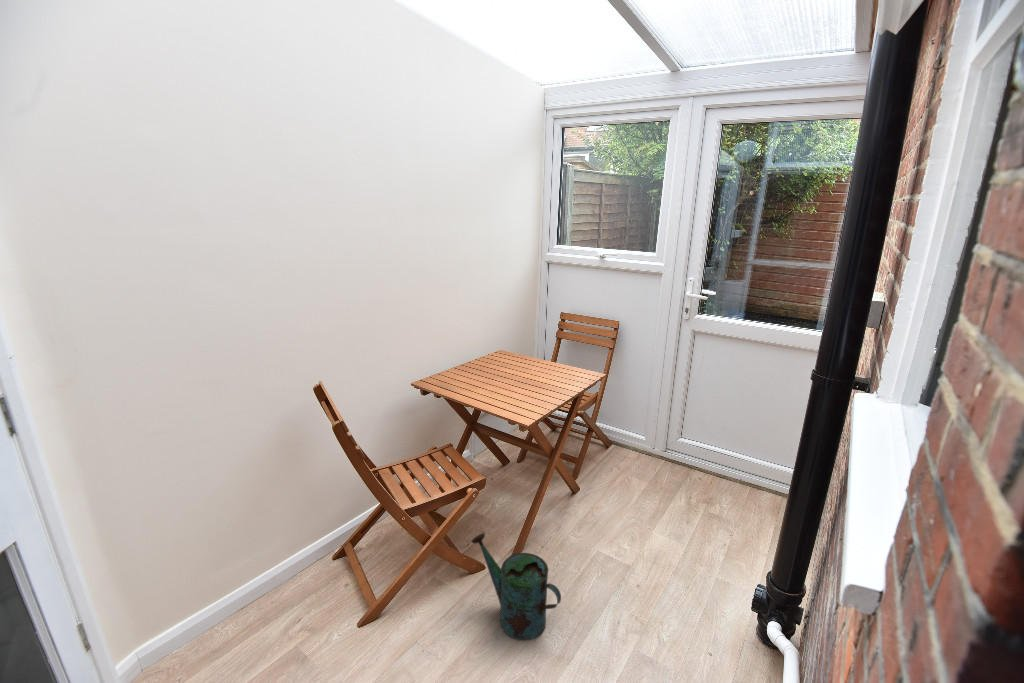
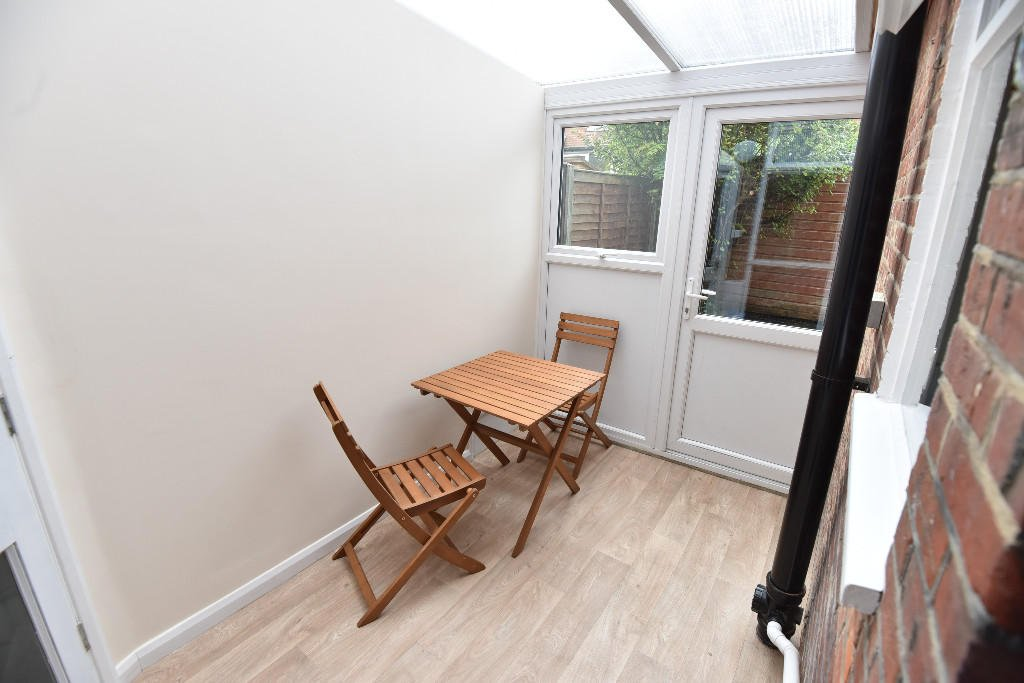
- watering can [470,532,562,641]
